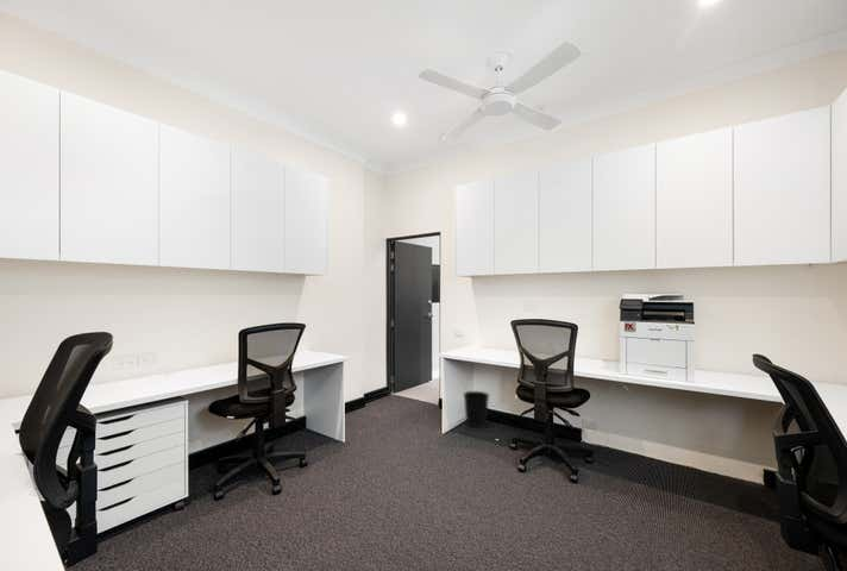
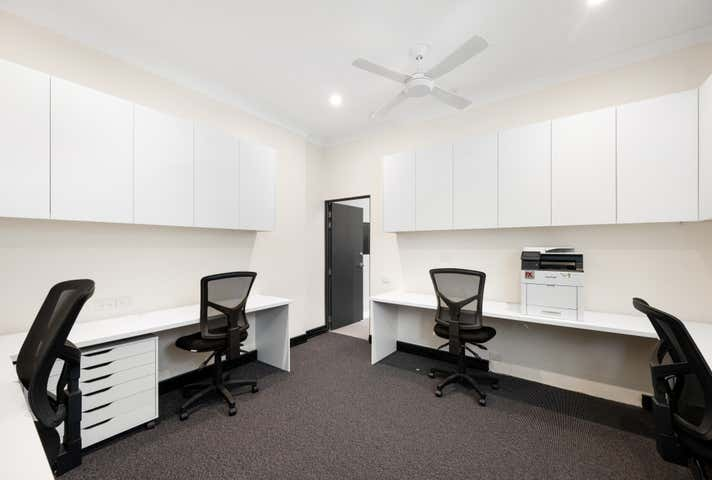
- wastebasket [463,390,490,429]
